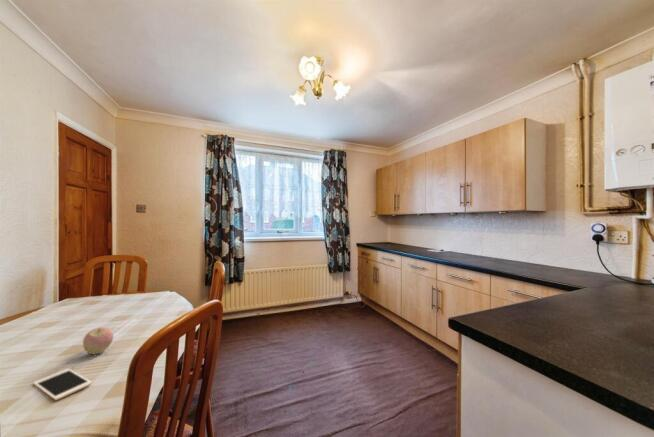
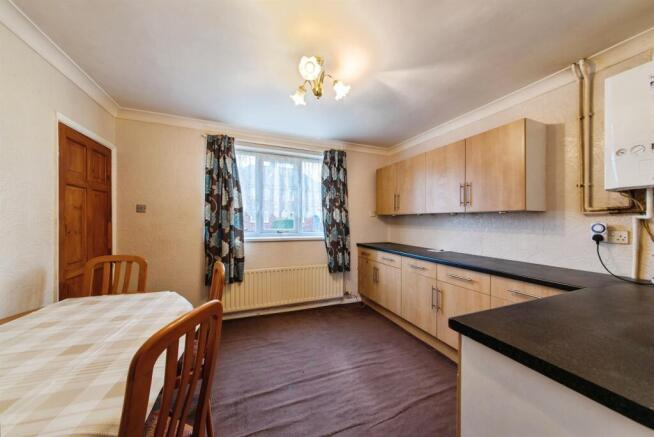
- apple [82,326,115,355]
- cell phone [32,367,93,401]
